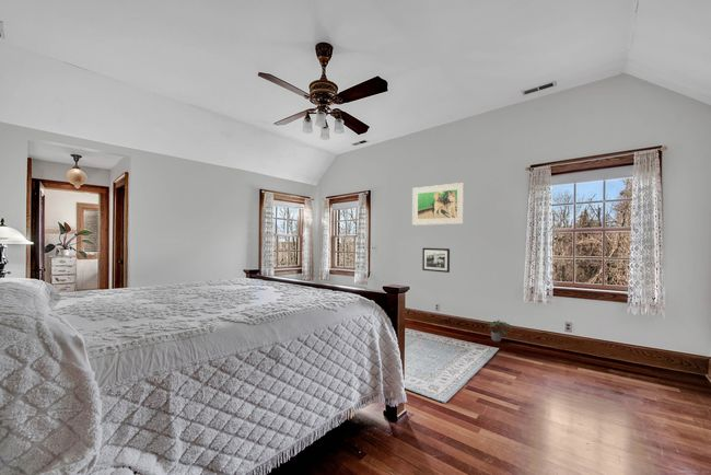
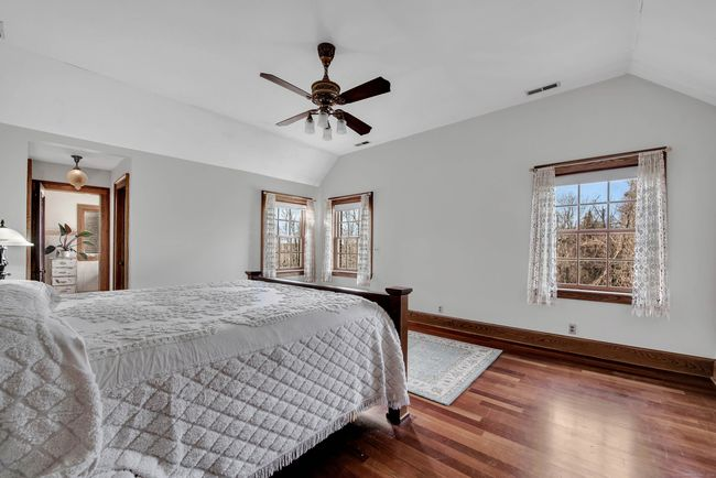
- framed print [411,182,465,227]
- picture frame [421,247,451,274]
- potted plant [487,318,513,343]
